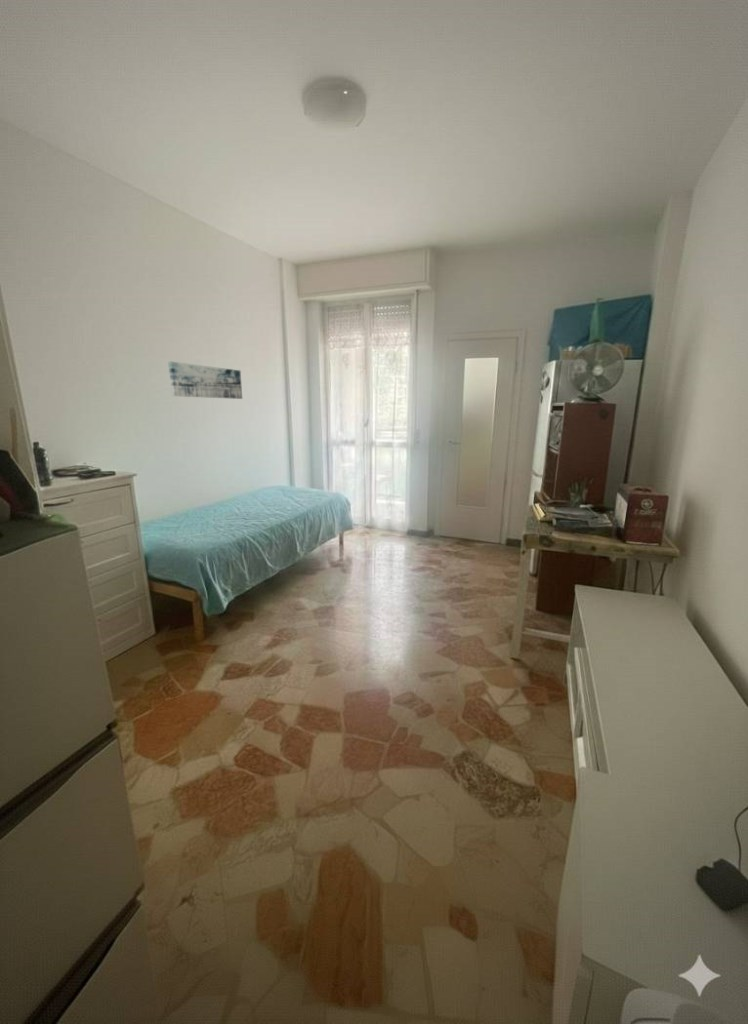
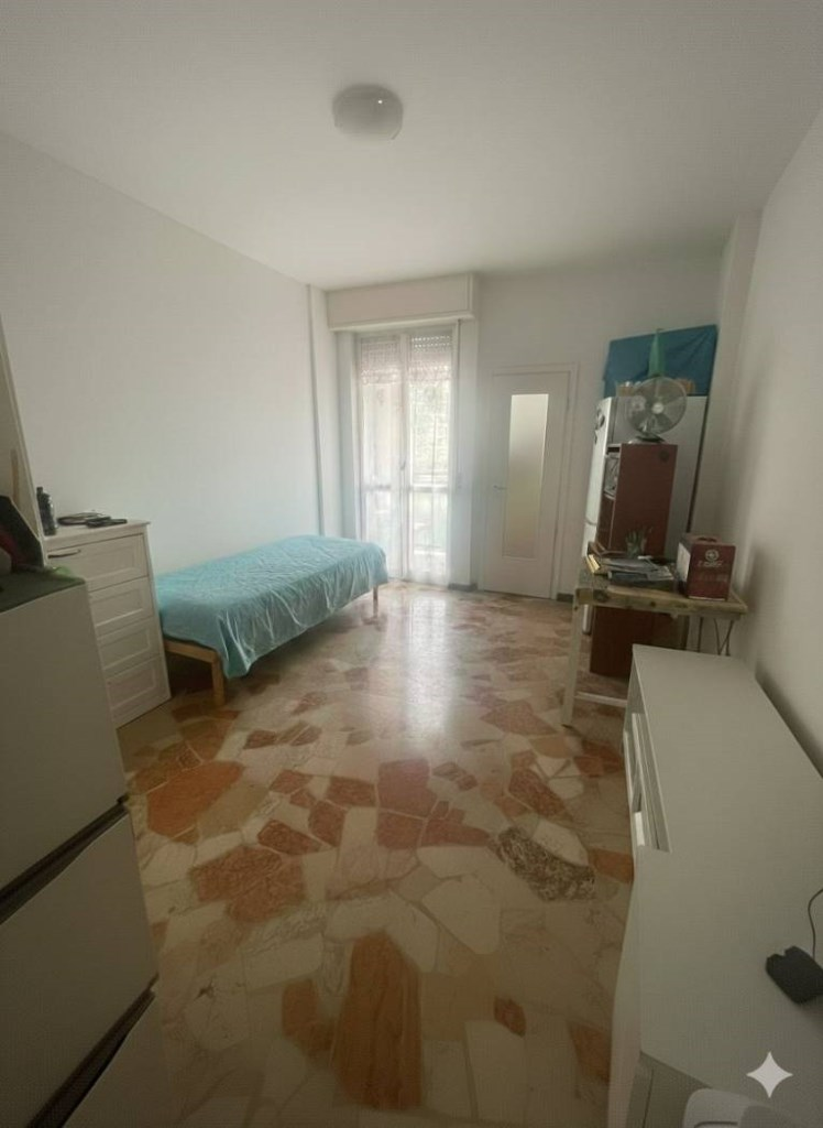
- wall art [167,360,243,400]
